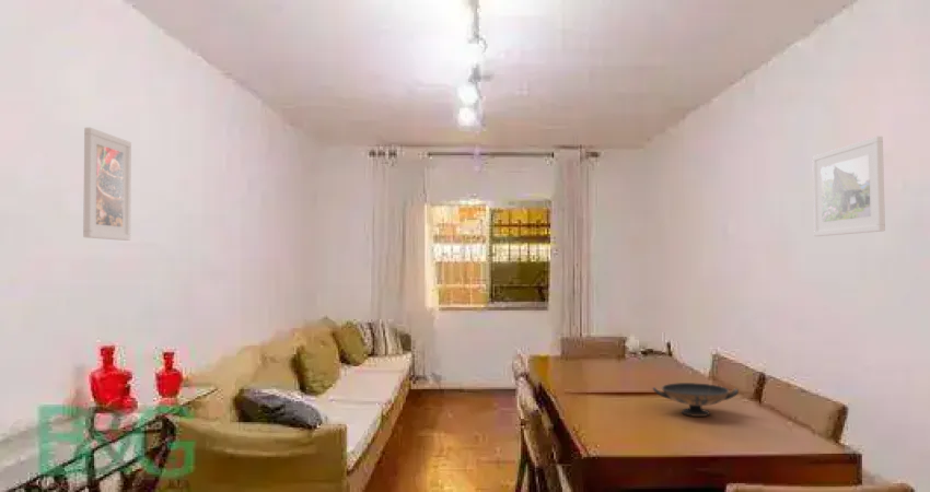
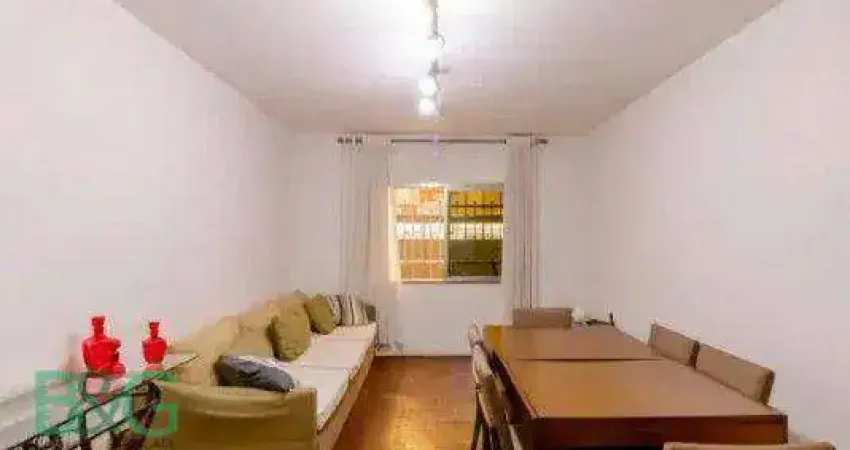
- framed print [811,136,886,237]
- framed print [82,127,132,242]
- decorative bowl [651,382,740,418]
